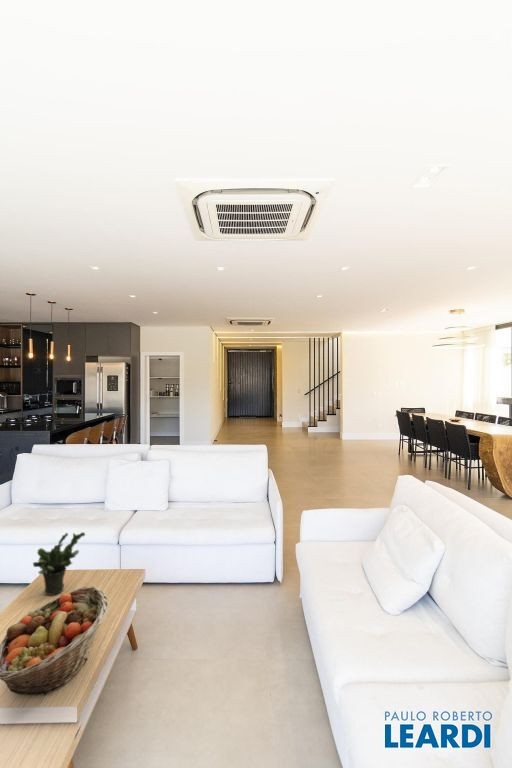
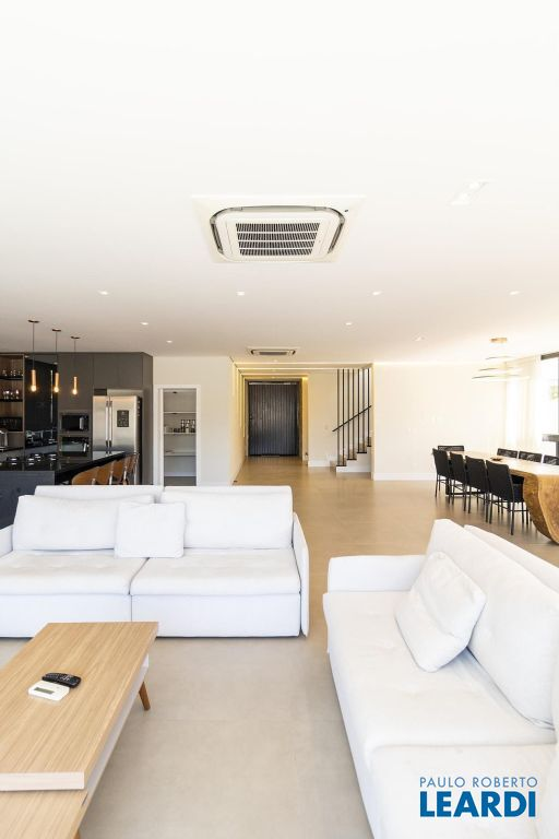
- fruit basket [0,586,110,696]
- potted plant [32,531,86,596]
